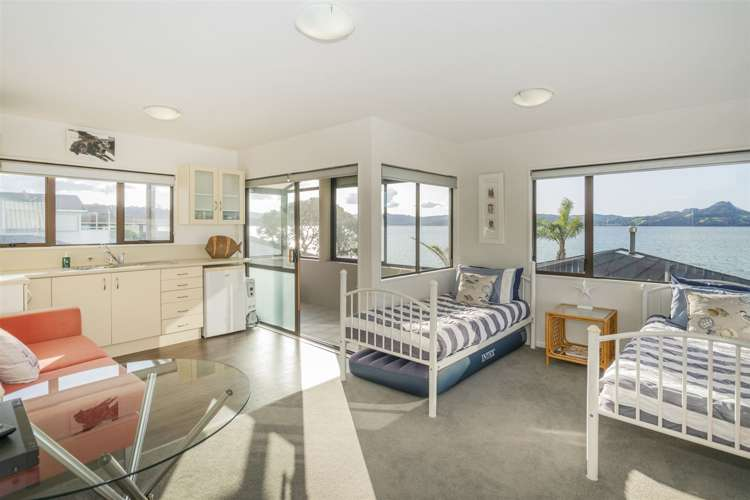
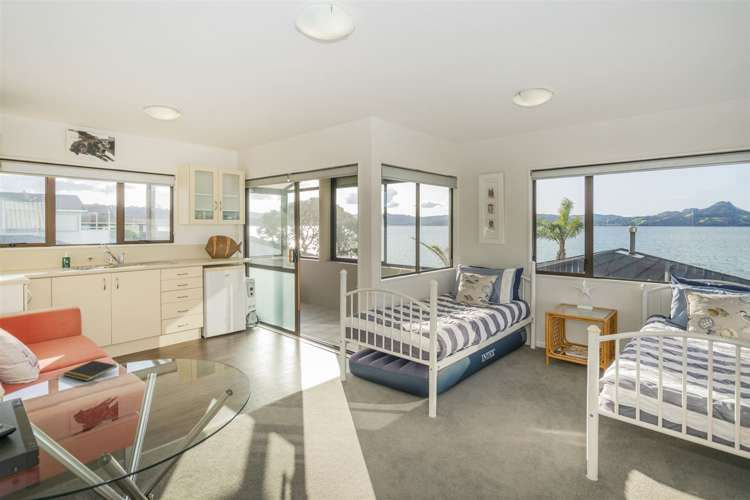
+ notepad [62,359,118,382]
